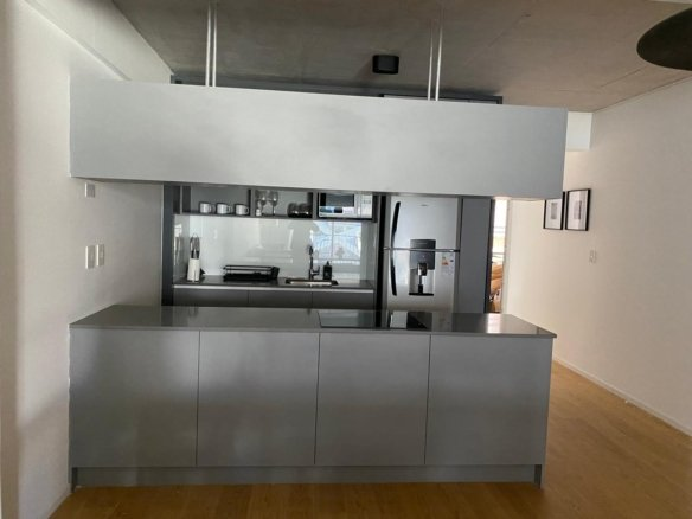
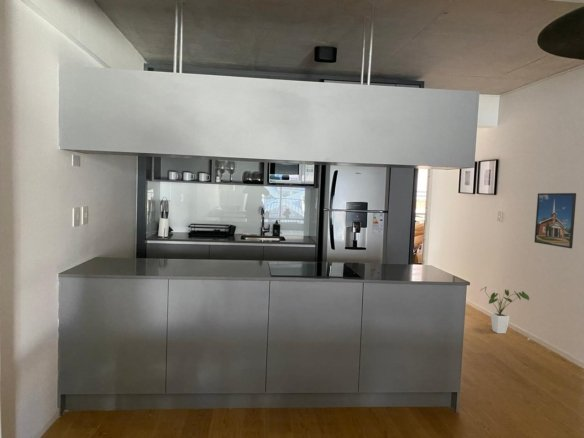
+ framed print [533,192,577,249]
+ house plant [479,286,530,334]
